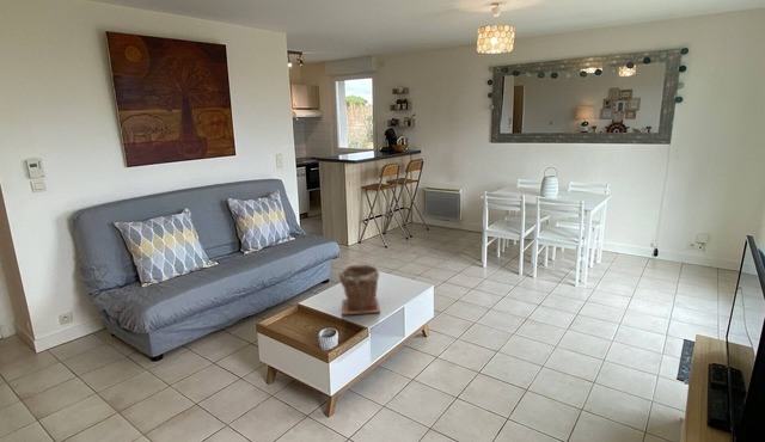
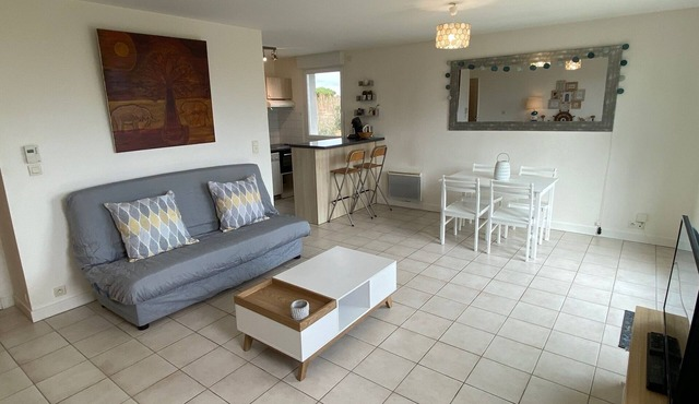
- plant pot [338,262,381,315]
